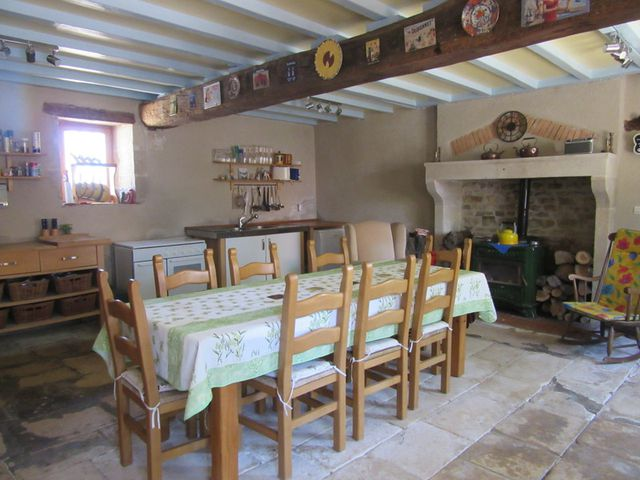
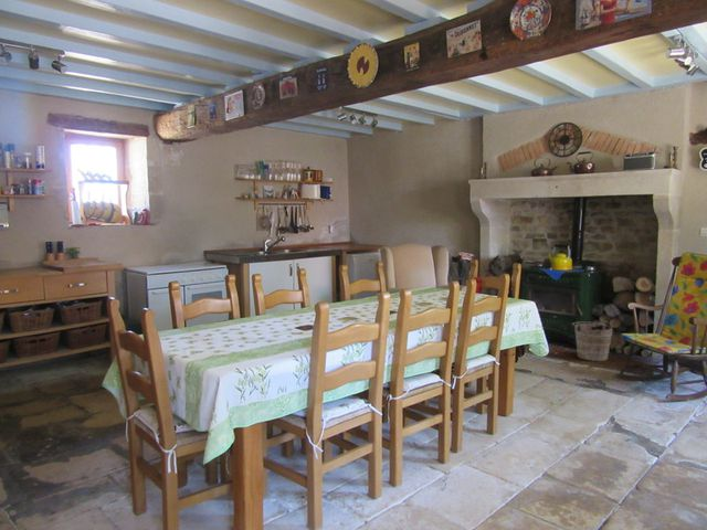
+ bucket [571,321,613,362]
